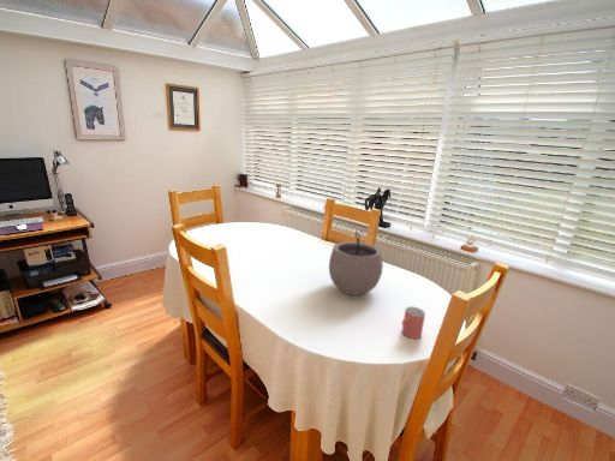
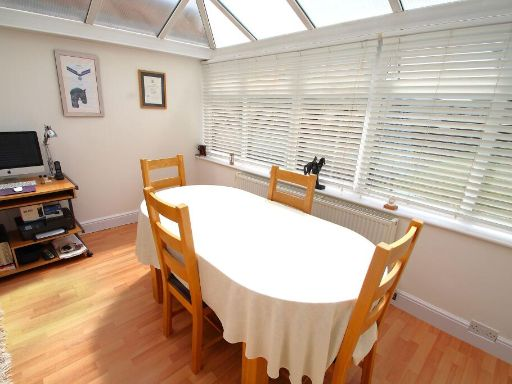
- cup [401,305,426,340]
- plant pot [328,228,384,297]
